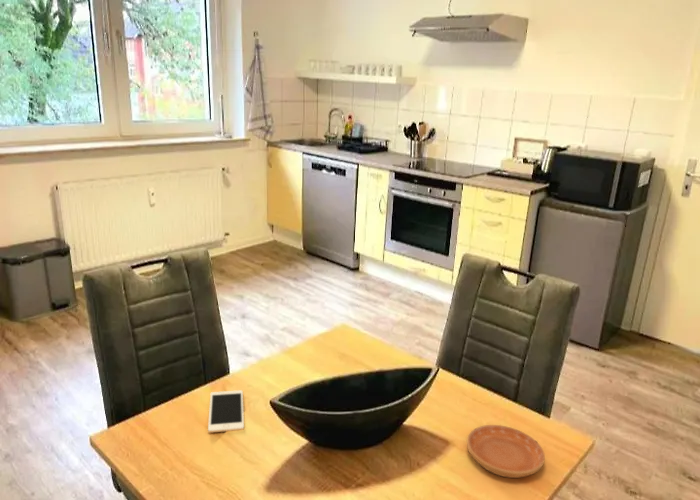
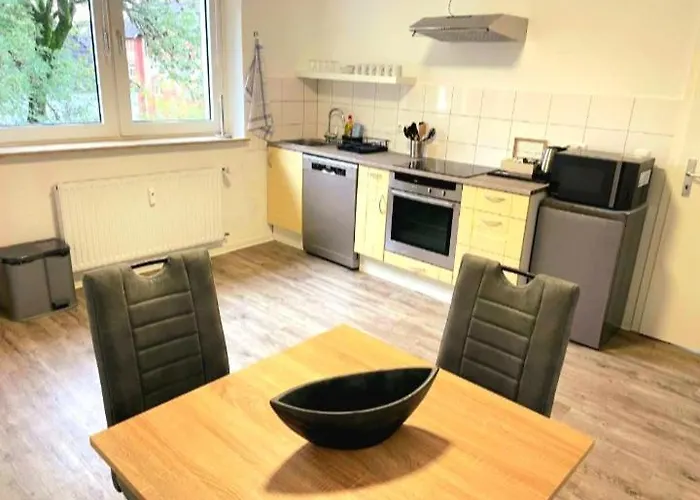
- cell phone [207,389,245,433]
- saucer [466,424,546,479]
